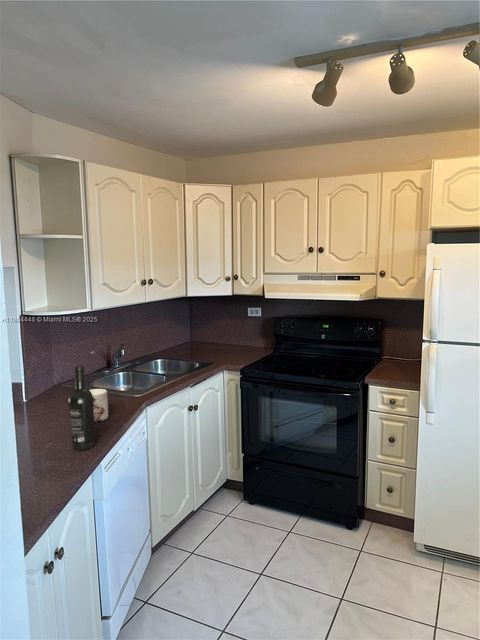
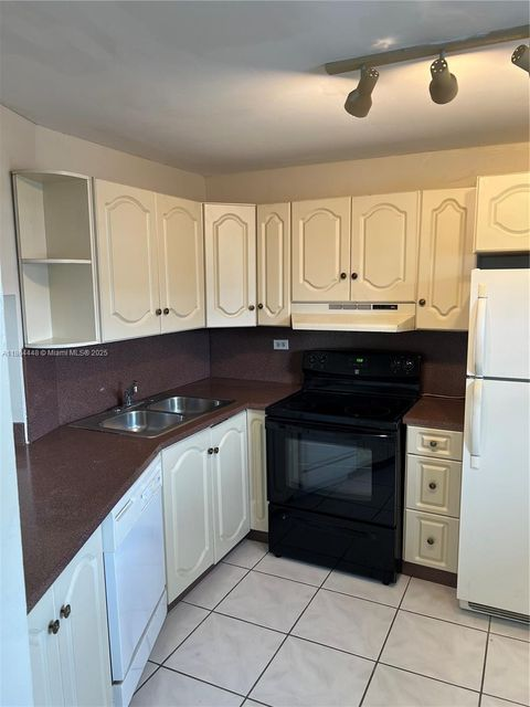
- wine bottle [67,364,95,451]
- mug [89,388,109,423]
